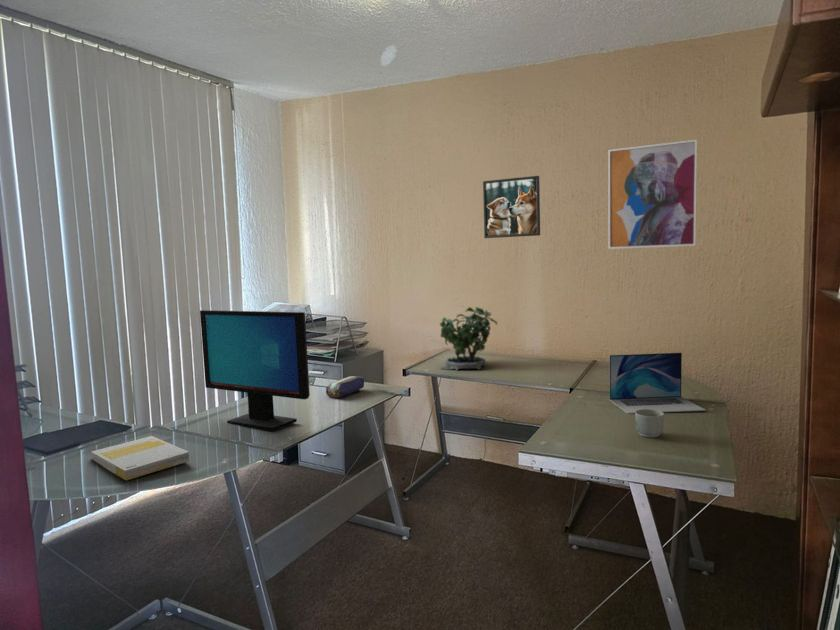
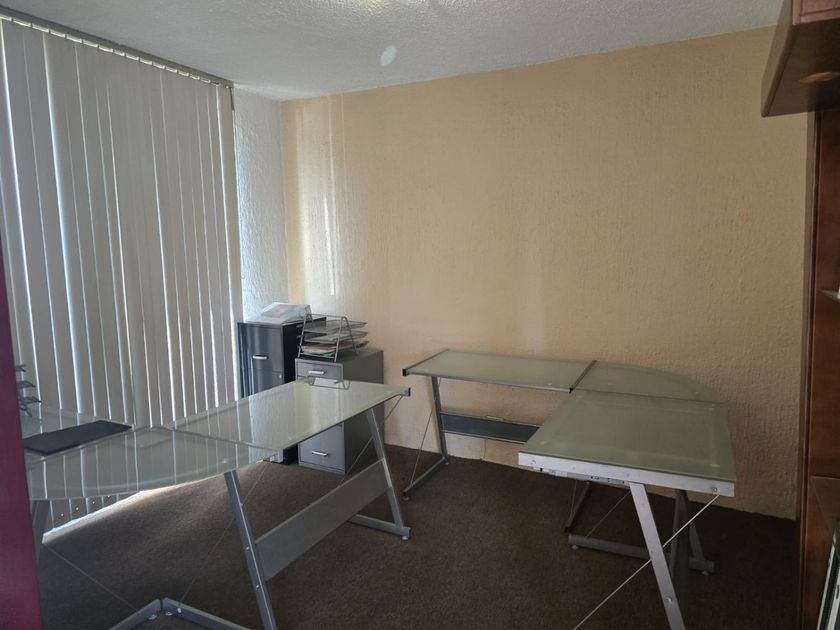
- potted plant [438,304,498,371]
- pencil case [325,375,365,399]
- book [90,435,191,481]
- mug [634,409,665,438]
- computer monitor [199,309,311,432]
- laptop [609,352,707,415]
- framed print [482,175,541,239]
- wall art [607,139,698,250]
